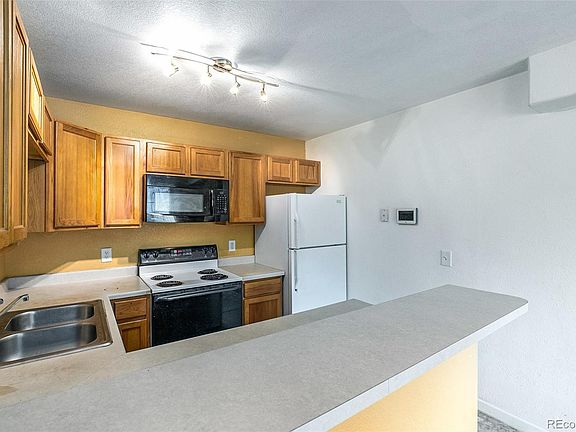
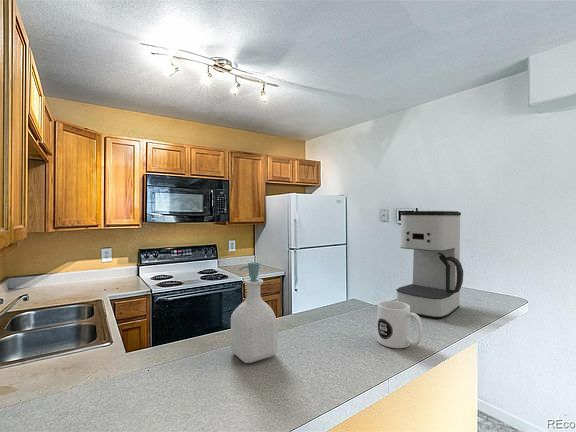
+ coffee maker [395,210,464,319]
+ soap bottle [230,261,278,364]
+ mug [376,300,423,349]
